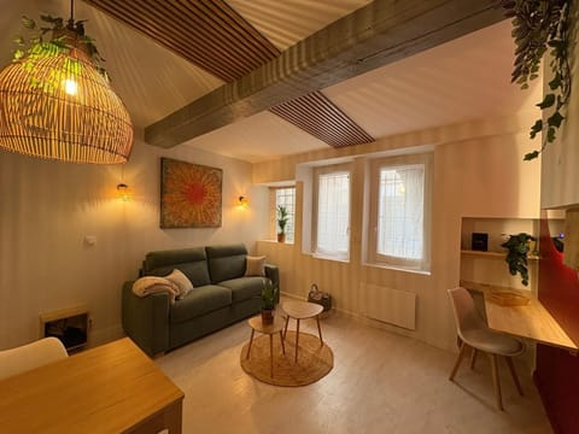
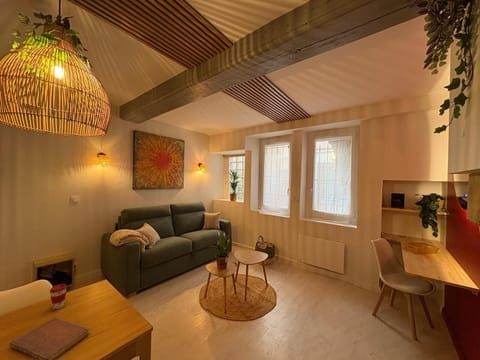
+ coffee cup [49,283,68,310]
+ notebook [9,317,90,360]
